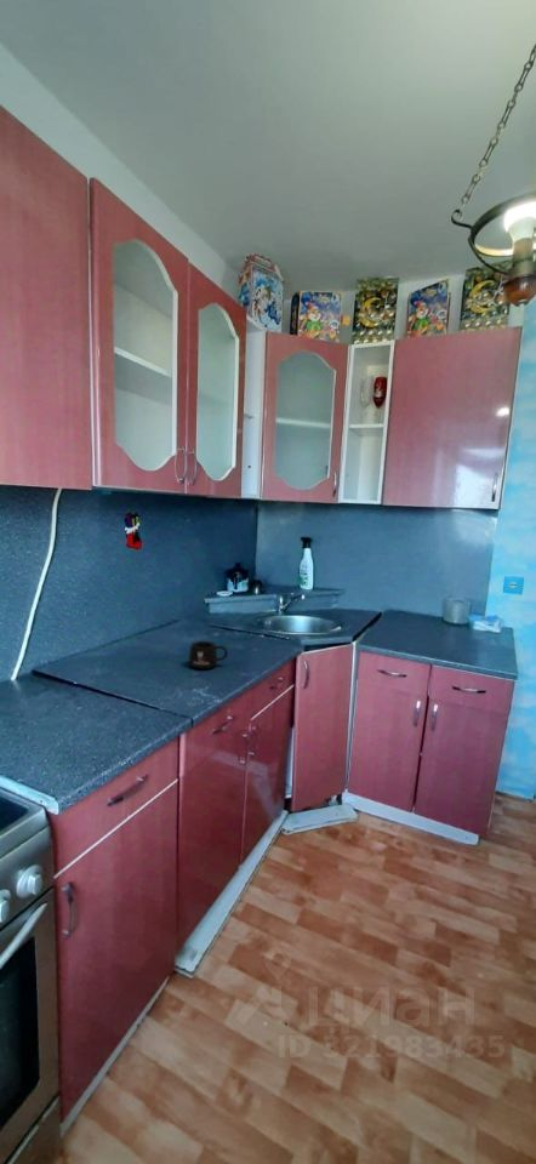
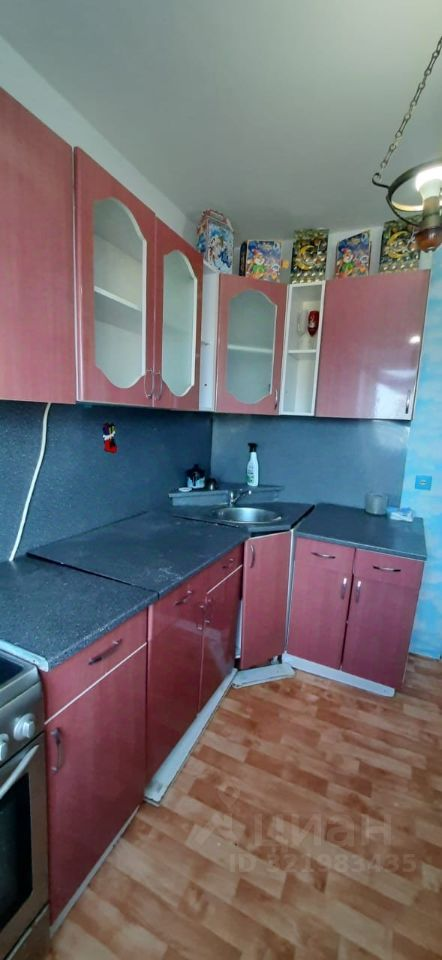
- mug [188,640,229,669]
